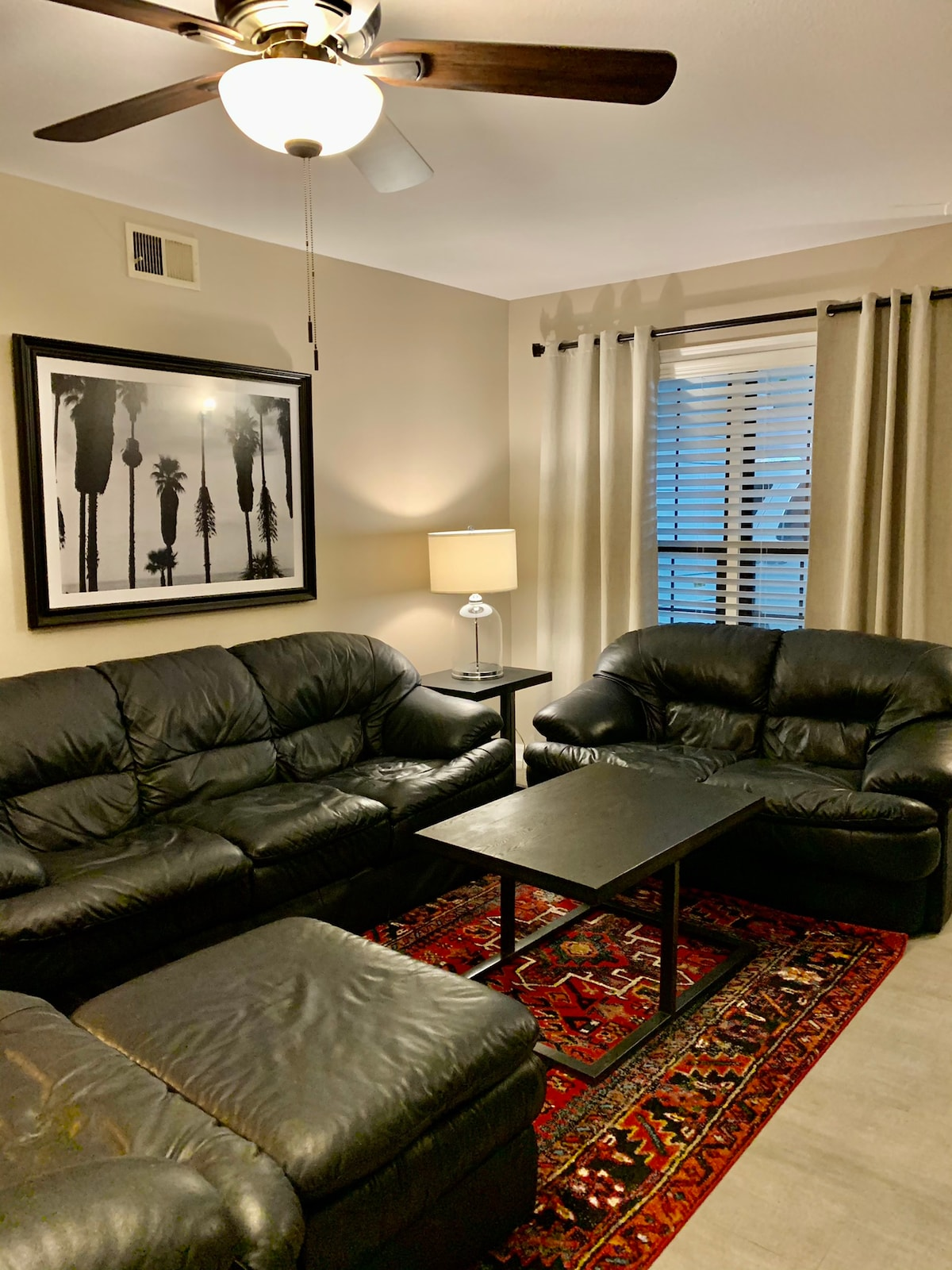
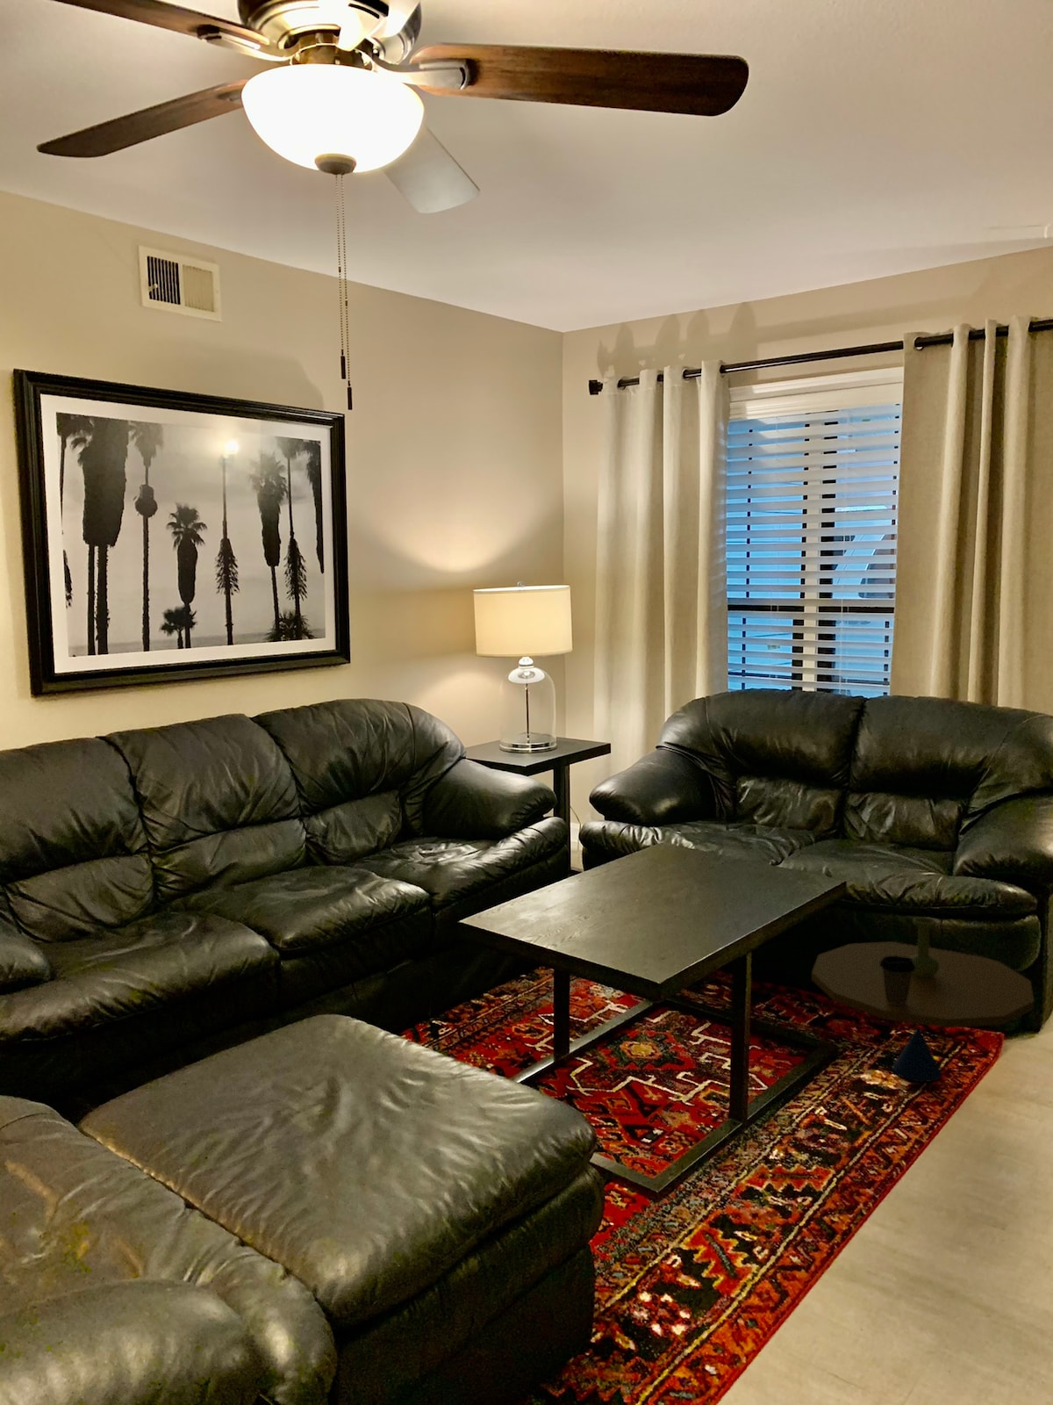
+ side table [811,916,1035,1083]
+ coffee cup [880,956,915,1006]
